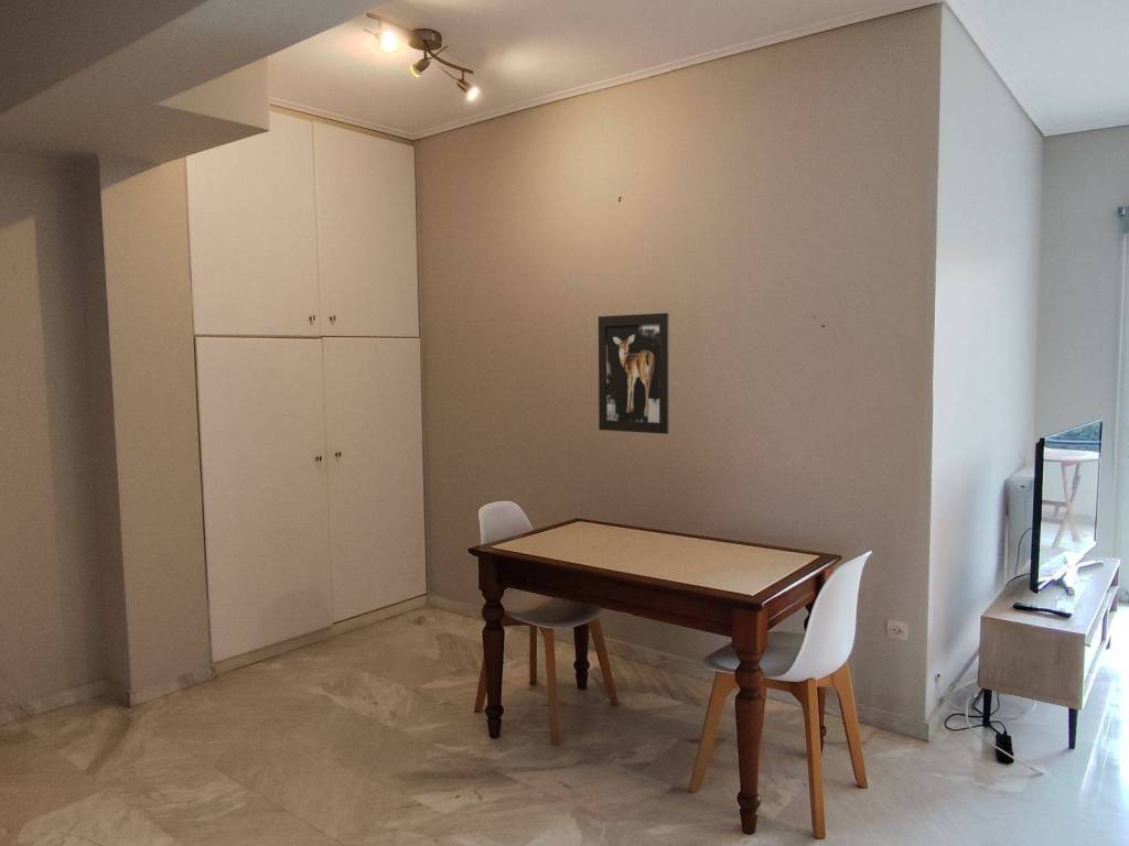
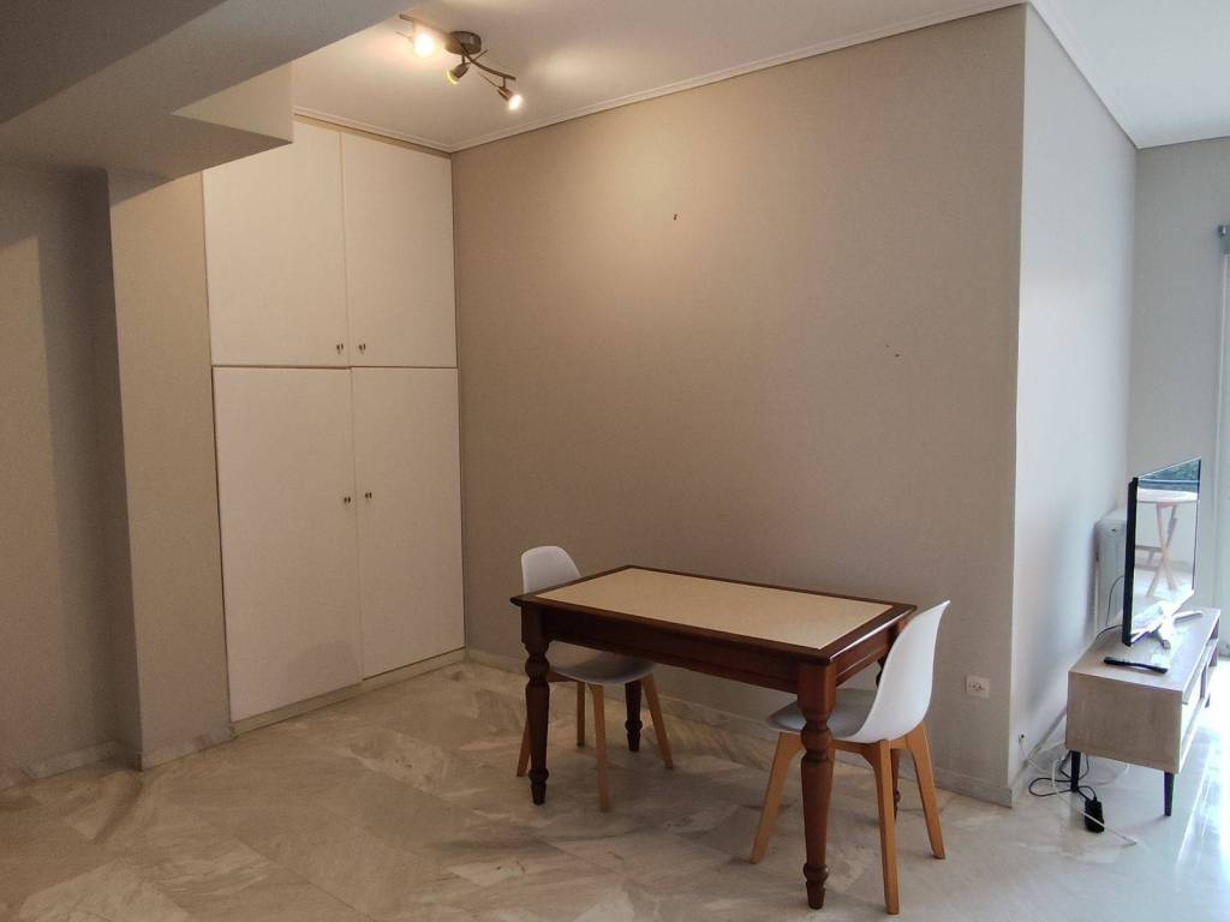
- wall art [598,312,670,435]
